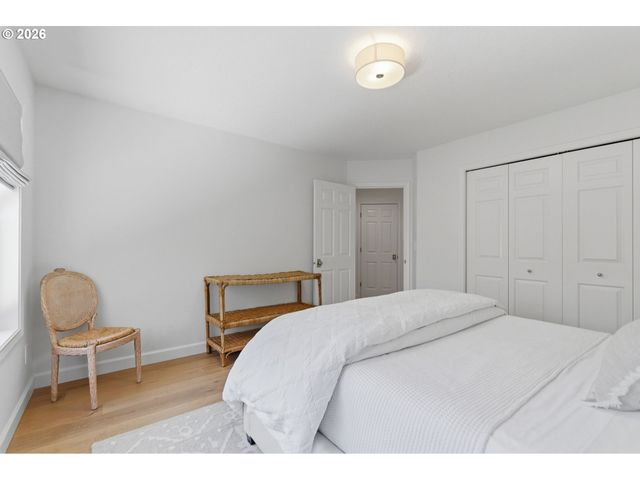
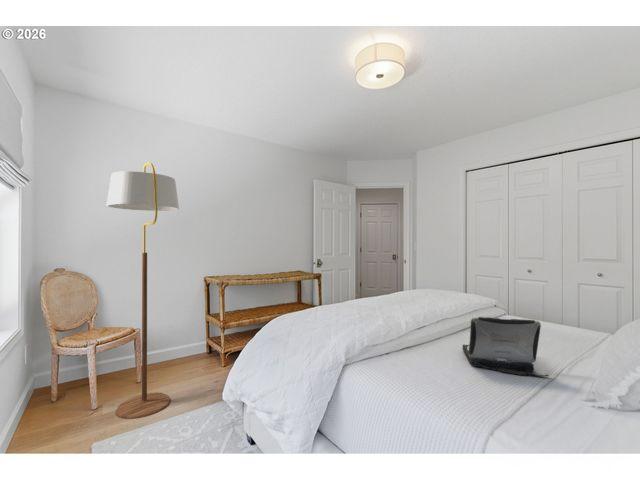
+ floor lamp [106,161,180,420]
+ laptop [462,316,549,377]
